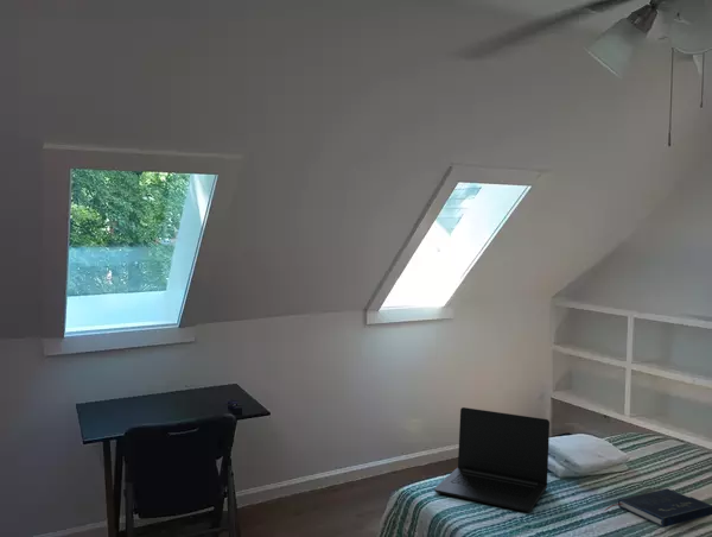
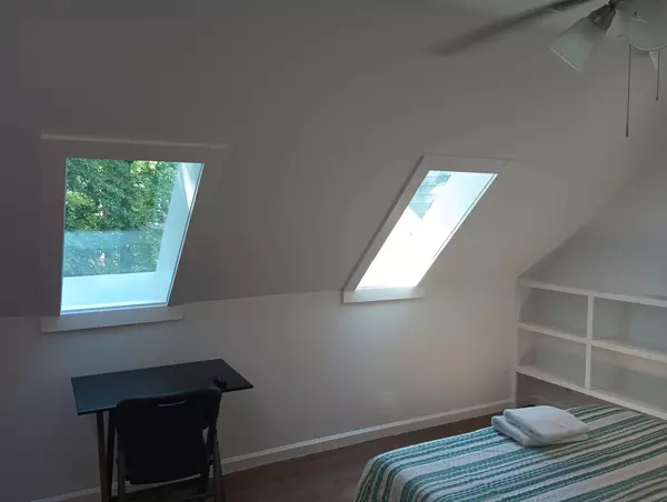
- laptop [433,406,551,513]
- book [603,487,712,529]
